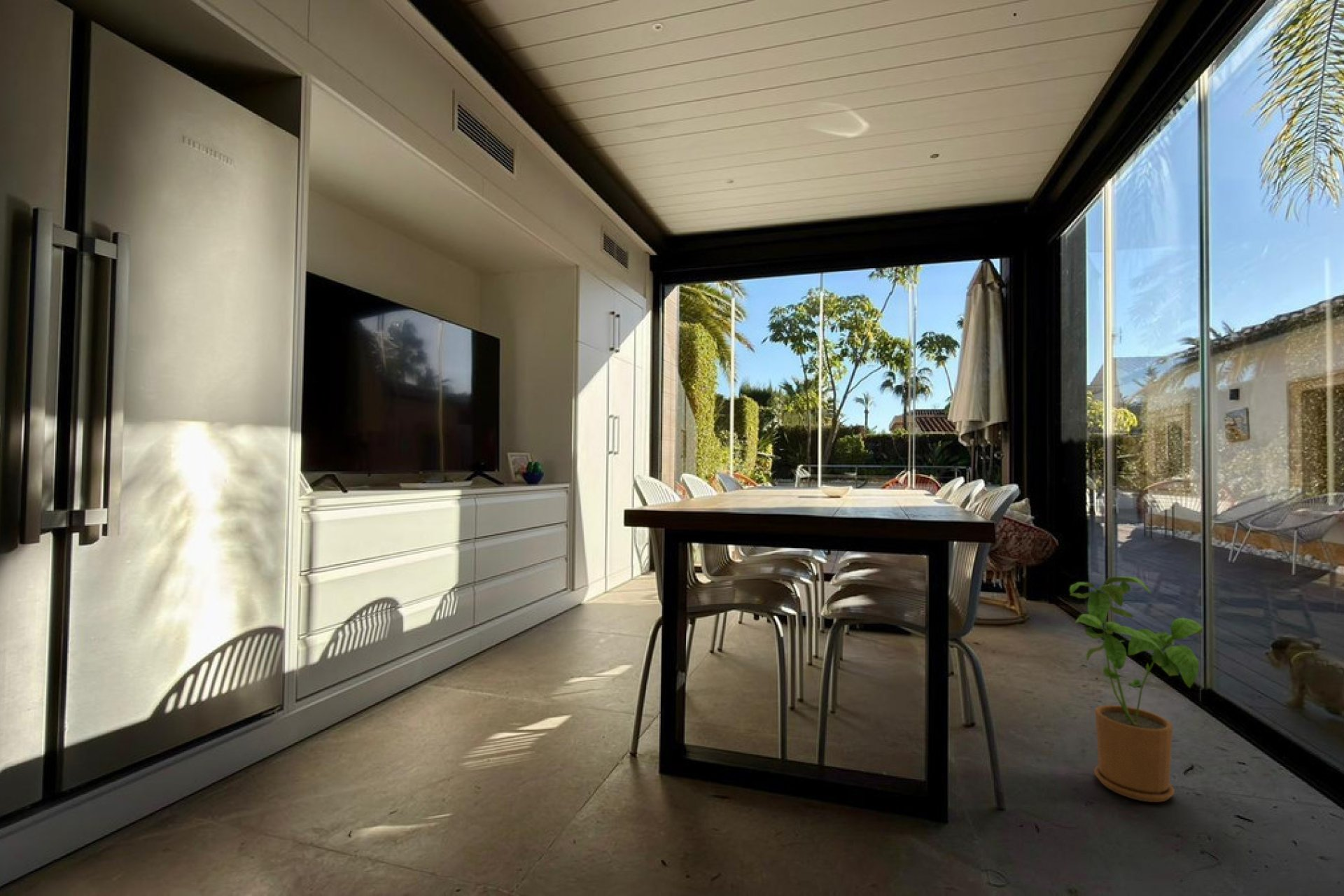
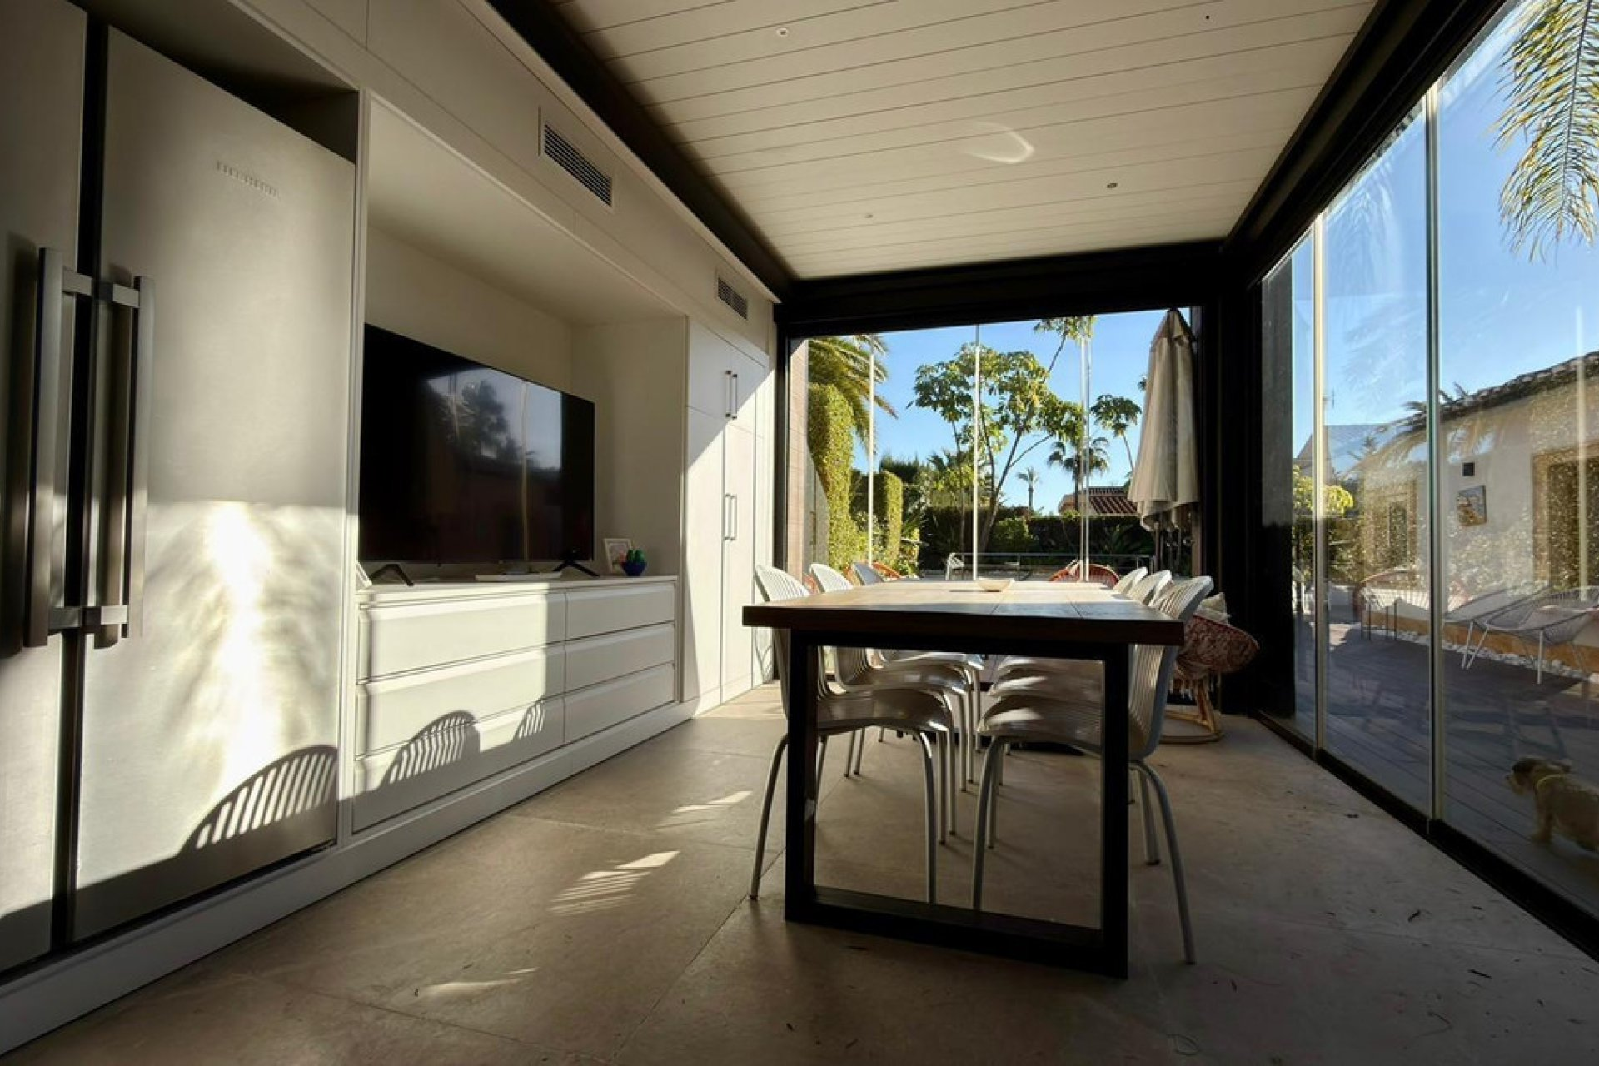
- house plant [1069,576,1204,803]
